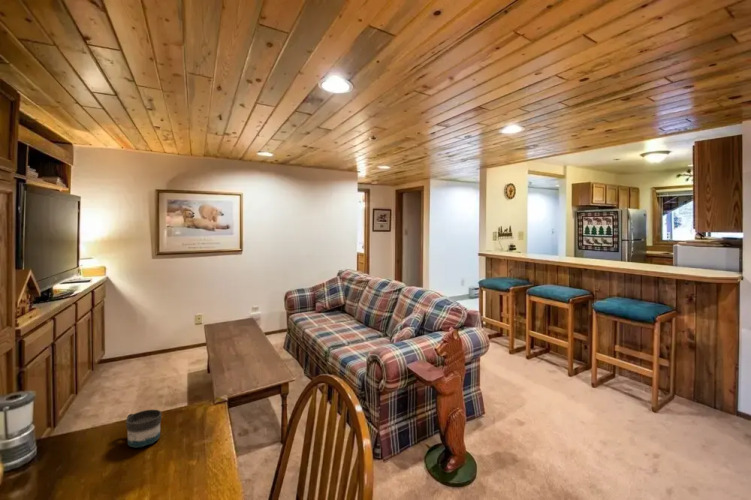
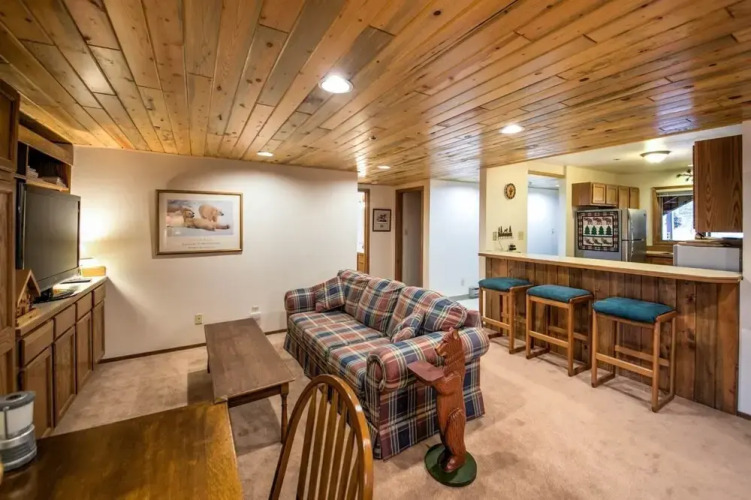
- mug [125,409,162,448]
